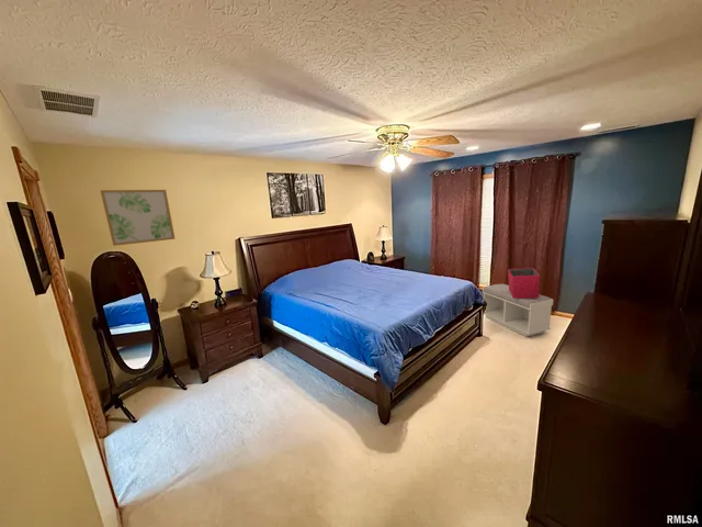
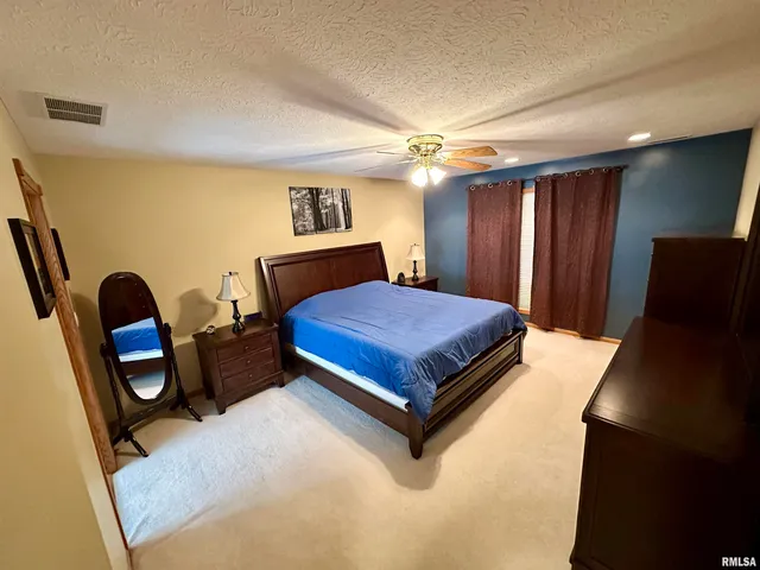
- wall art [99,189,177,247]
- bench [482,283,554,338]
- storage bin [507,267,541,299]
